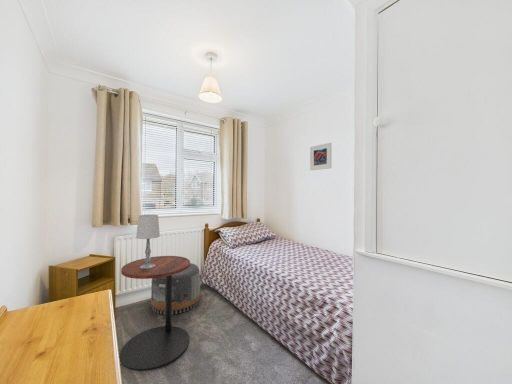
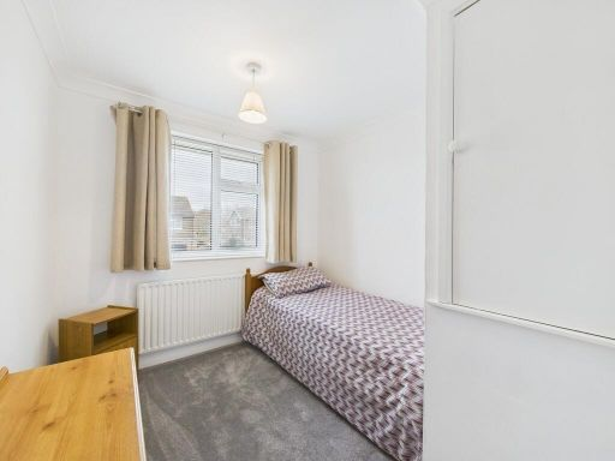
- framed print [309,142,333,171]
- table lamp [135,214,161,269]
- side table [119,255,191,372]
- pouf [150,262,201,316]
